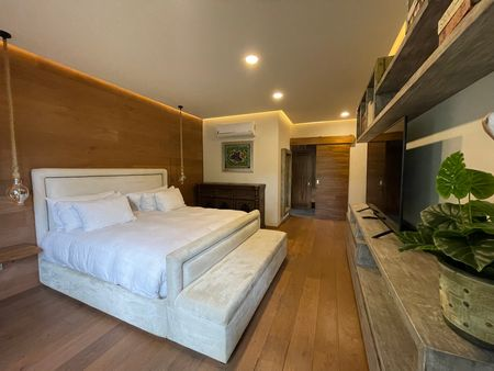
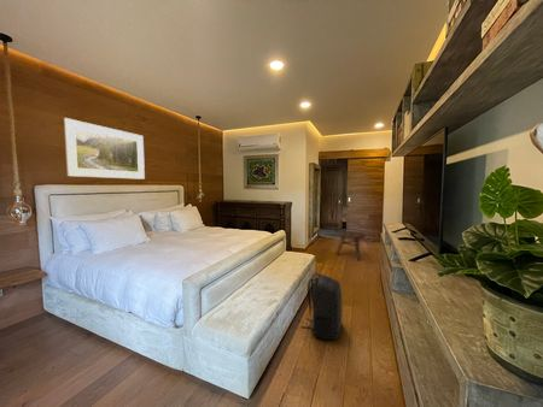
+ stool [335,230,367,261]
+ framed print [63,117,146,181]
+ backpack [300,272,344,341]
